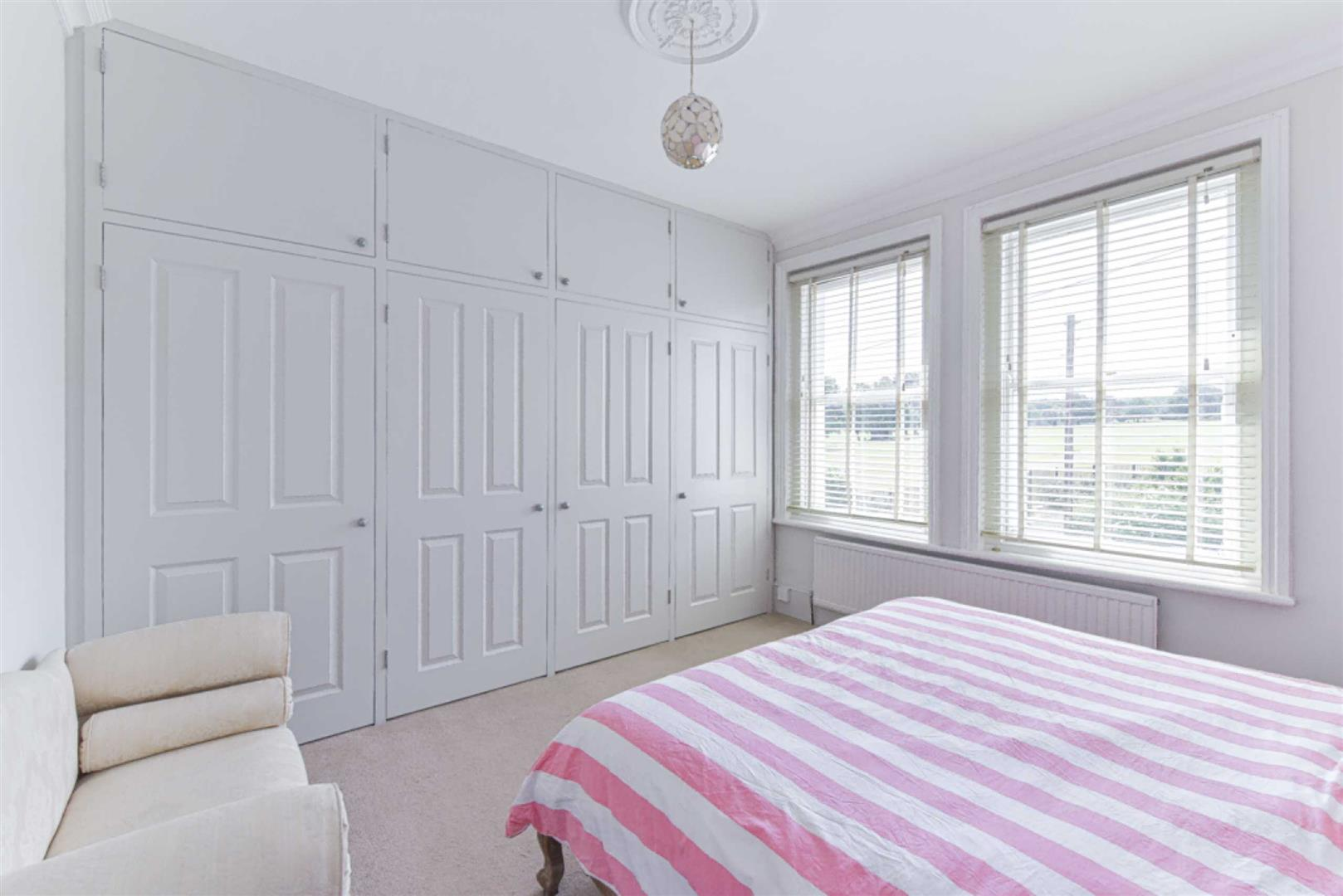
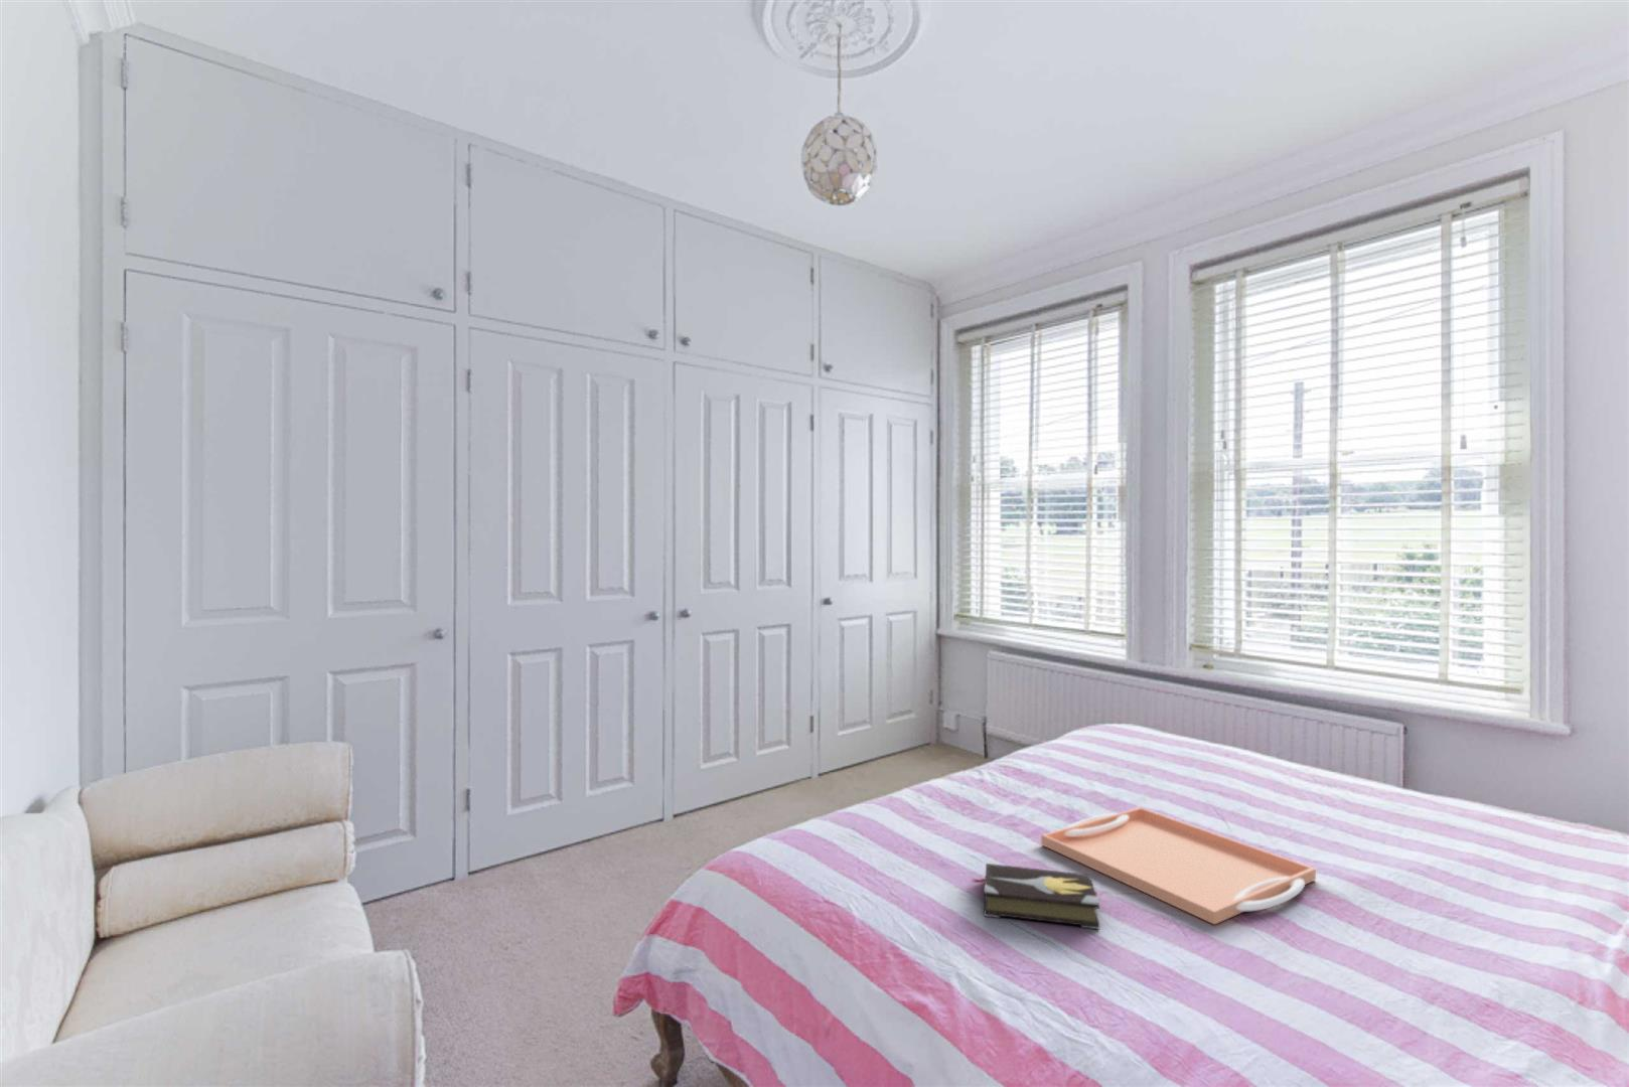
+ serving tray [1040,807,1317,926]
+ hardback book [969,863,1100,931]
